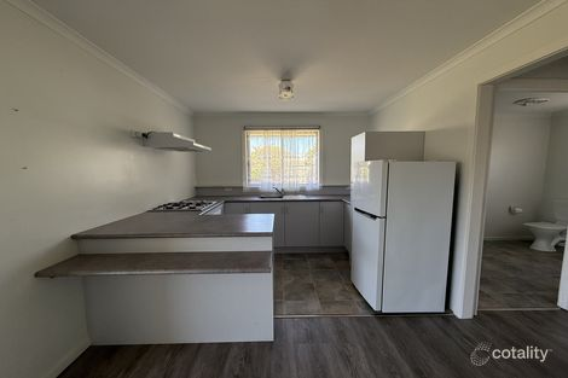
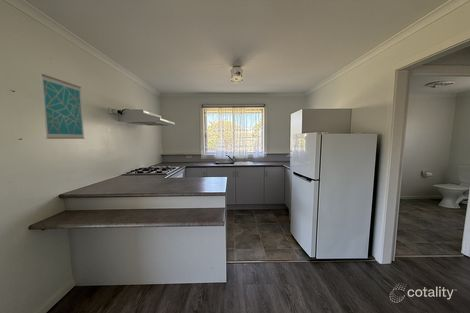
+ wall art [39,73,86,140]
